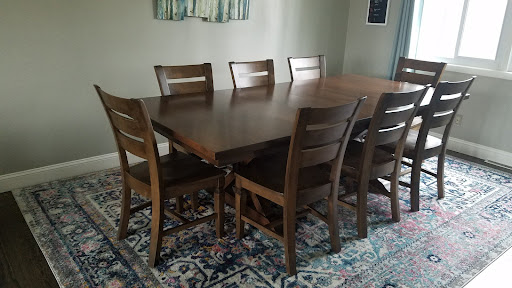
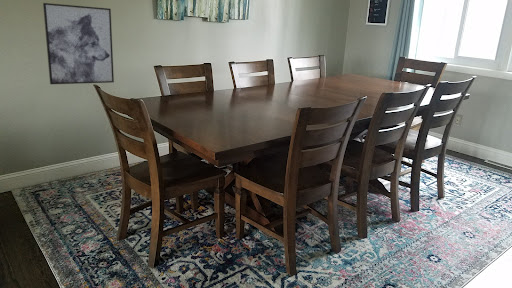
+ wall art [42,2,115,85]
